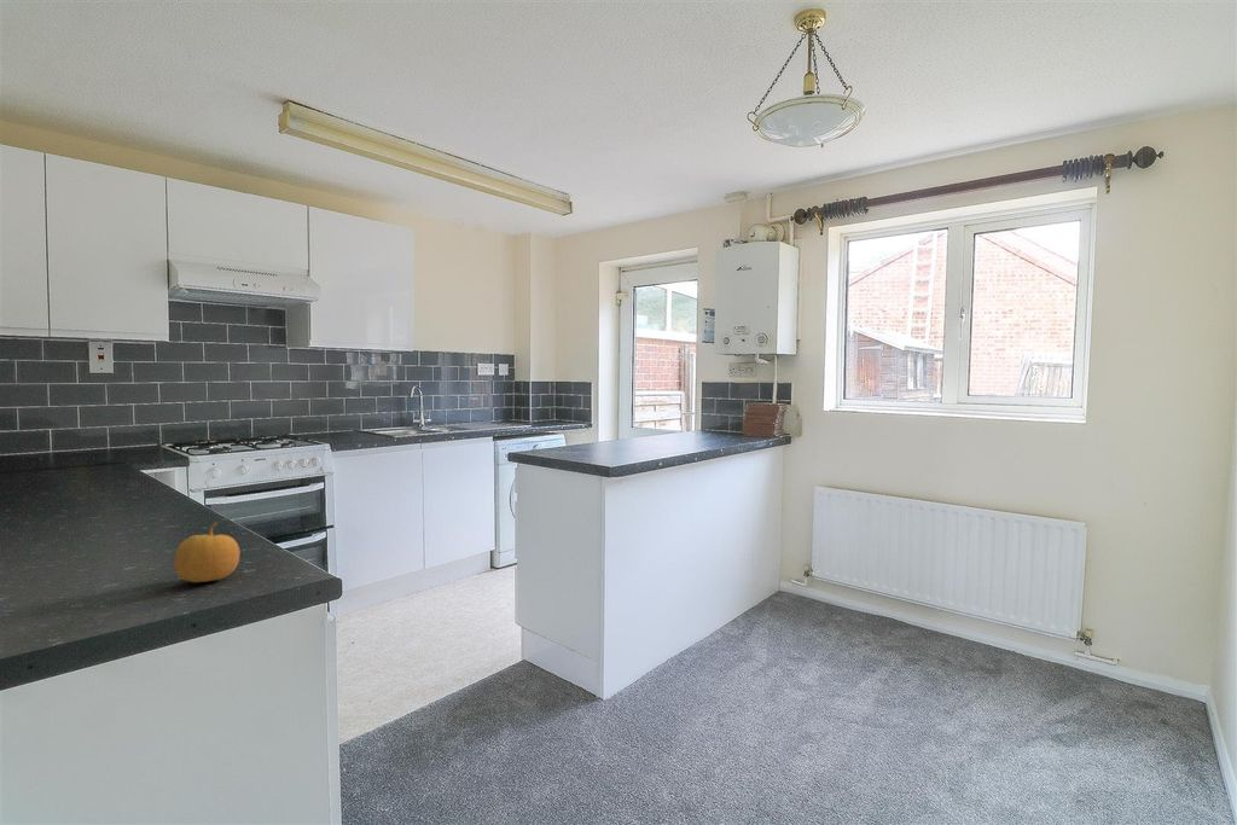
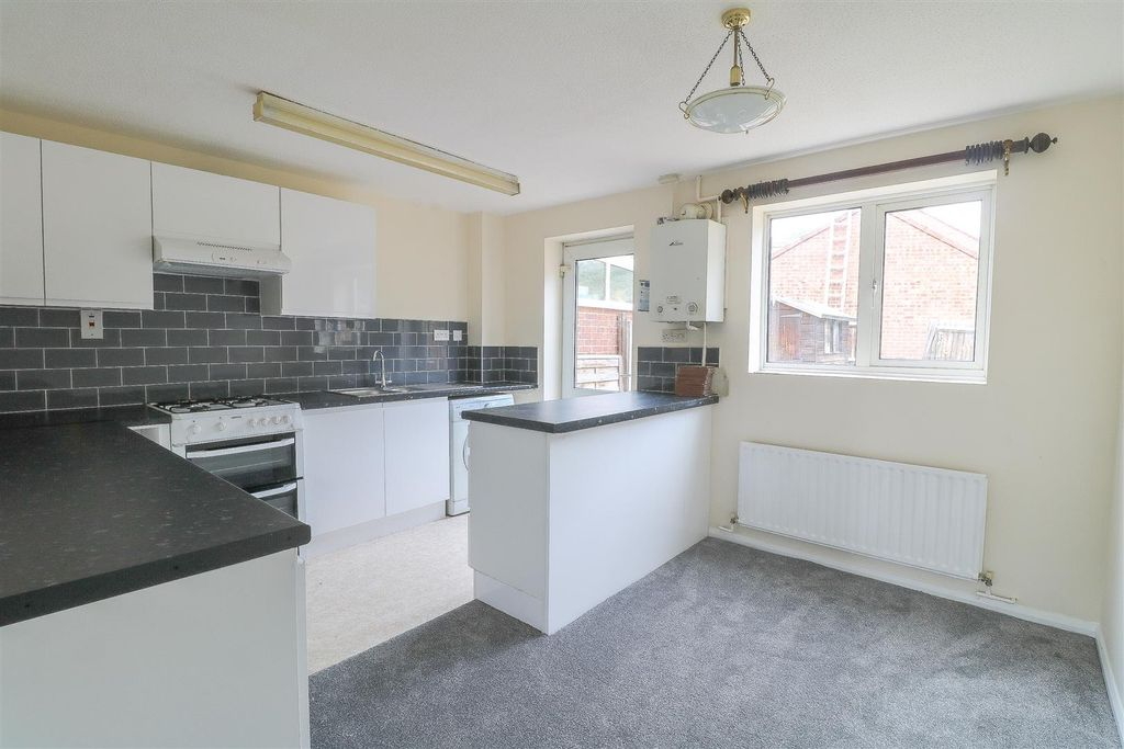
- fruit [173,521,240,583]
